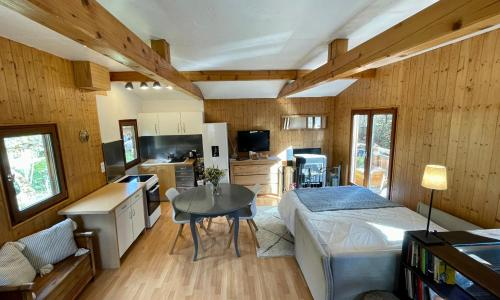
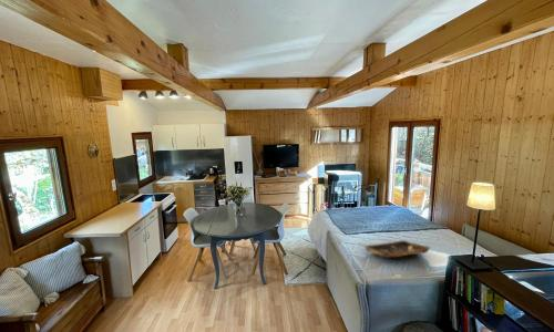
+ tray [362,239,431,259]
